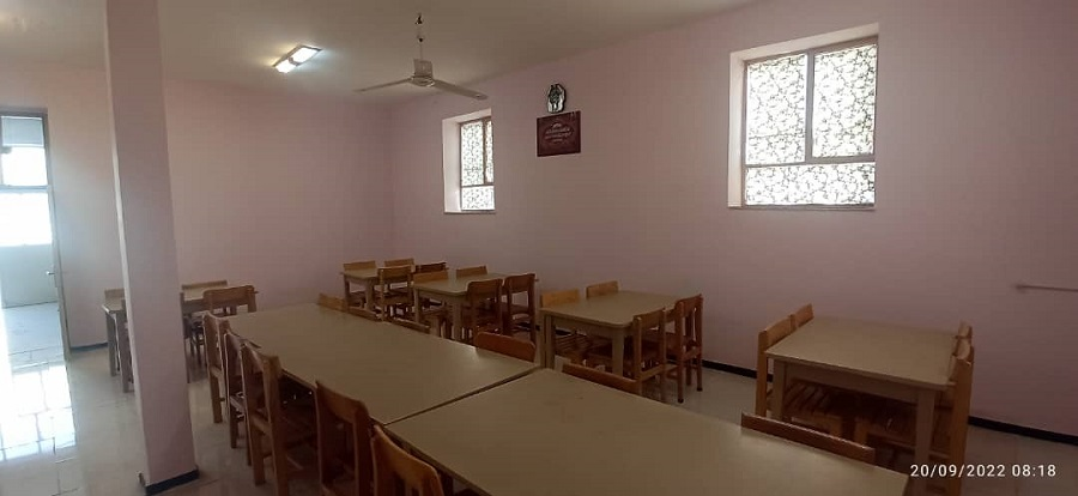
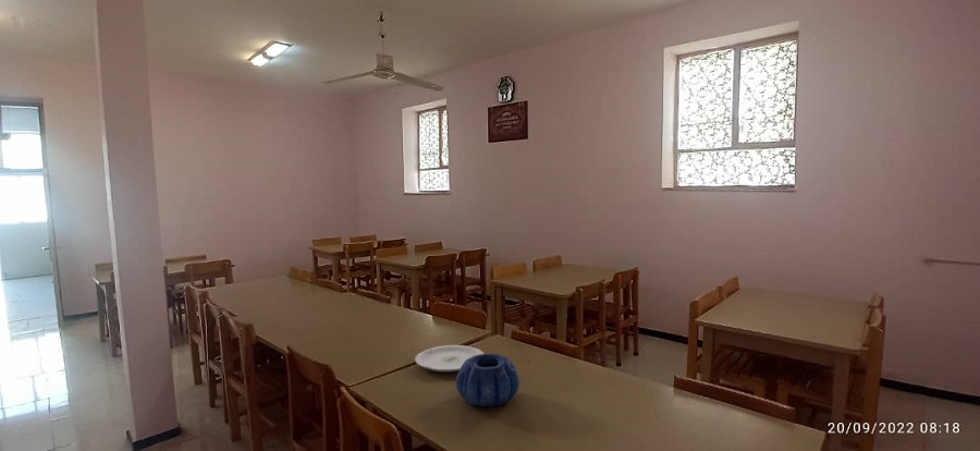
+ plate [414,344,485,373]
+ decorative bowl [455,353,520,407]
